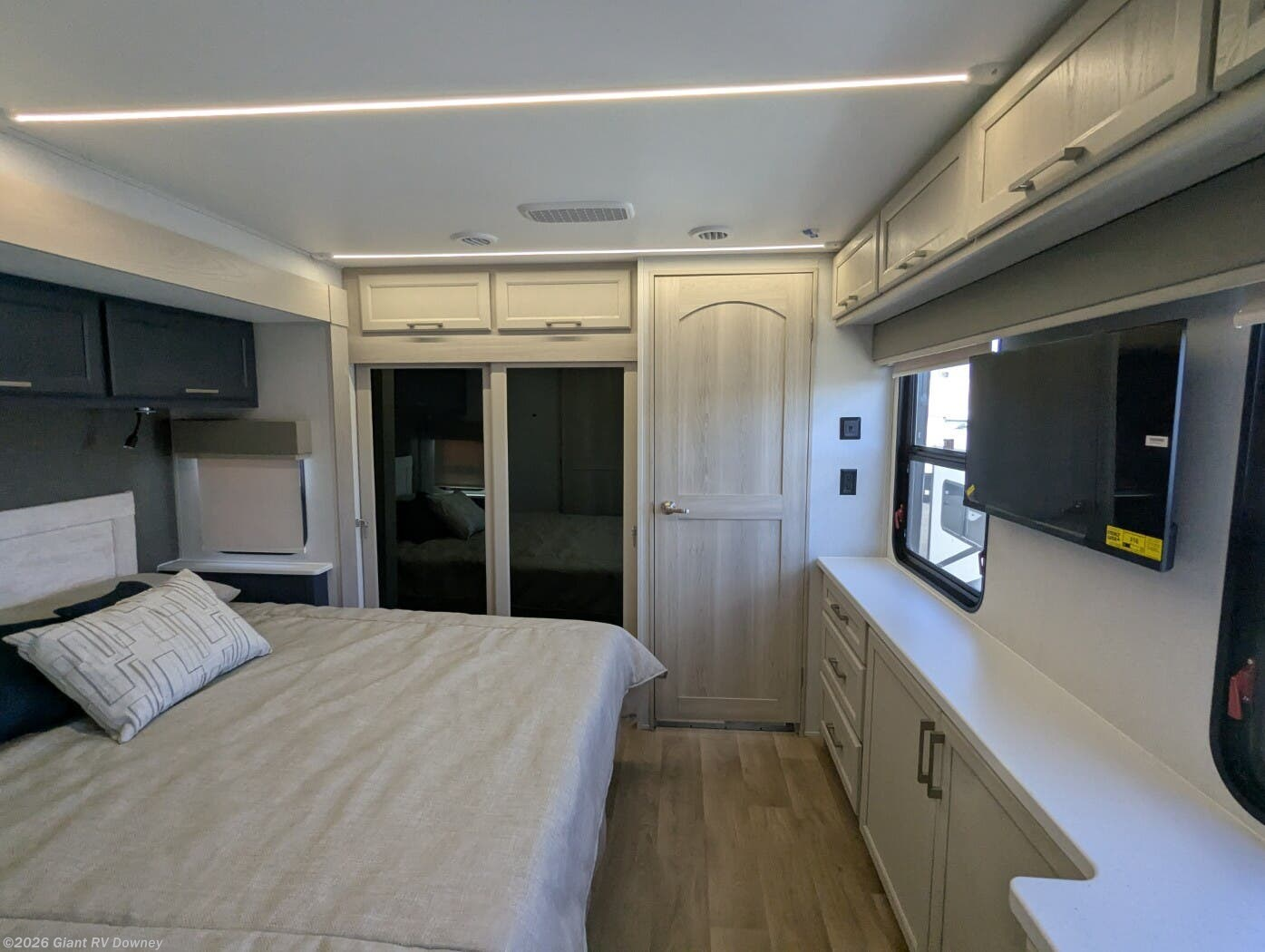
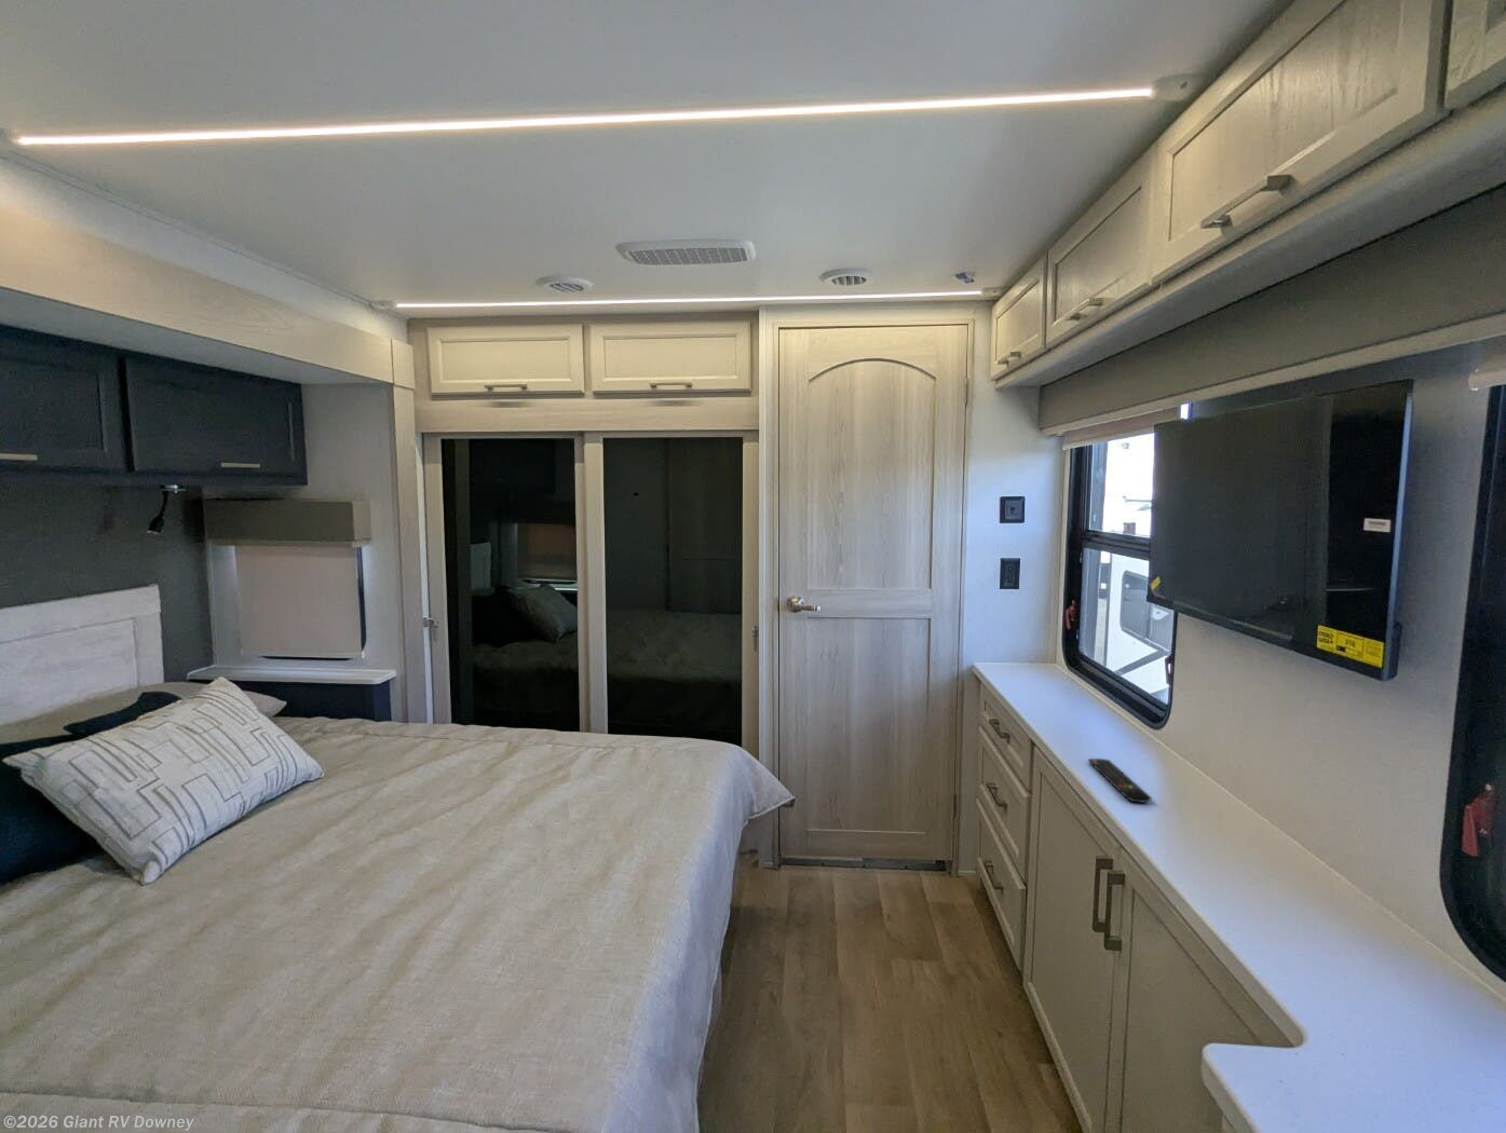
+ remote control [1087,757,1152,803]
